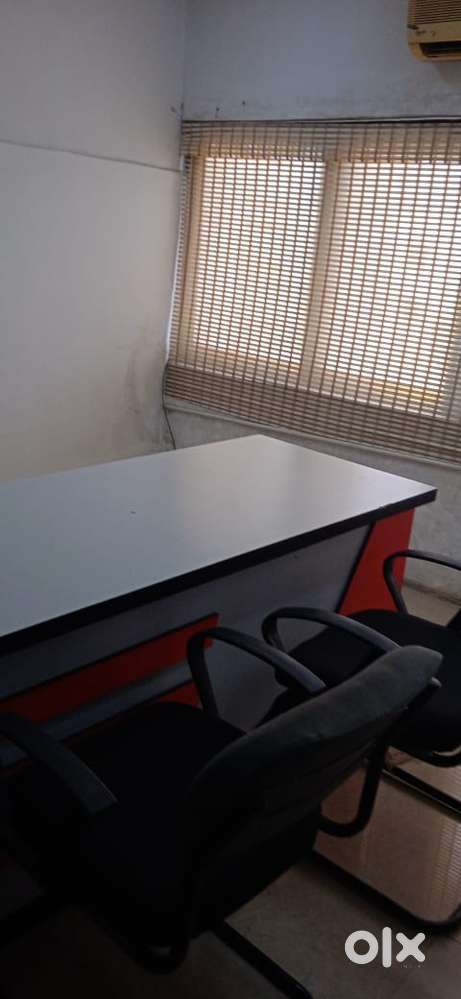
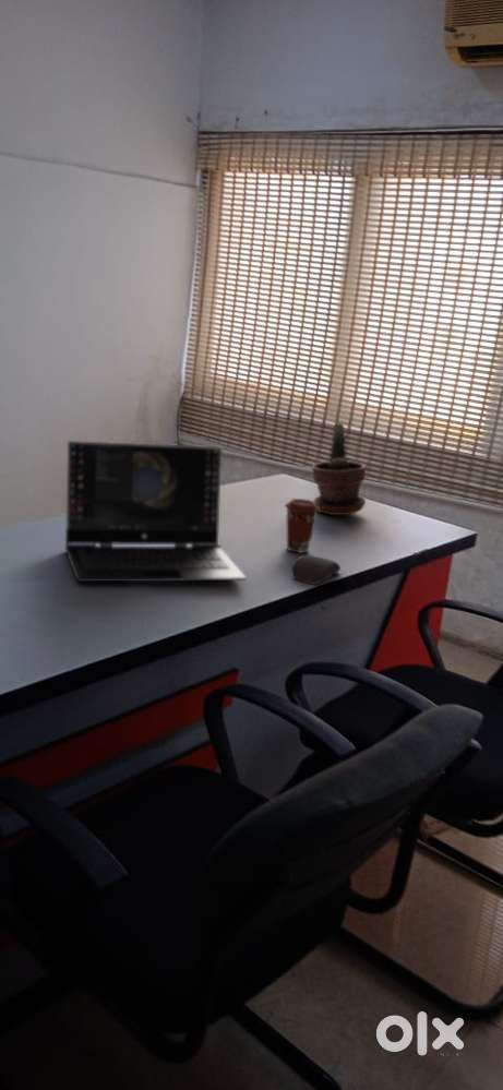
+ coffee cup [284,498,320,554]
+ potted plant [311,421,367,516]
+ computer mouse [291,554,342,585]
+ laptop [64,440,248,583]
